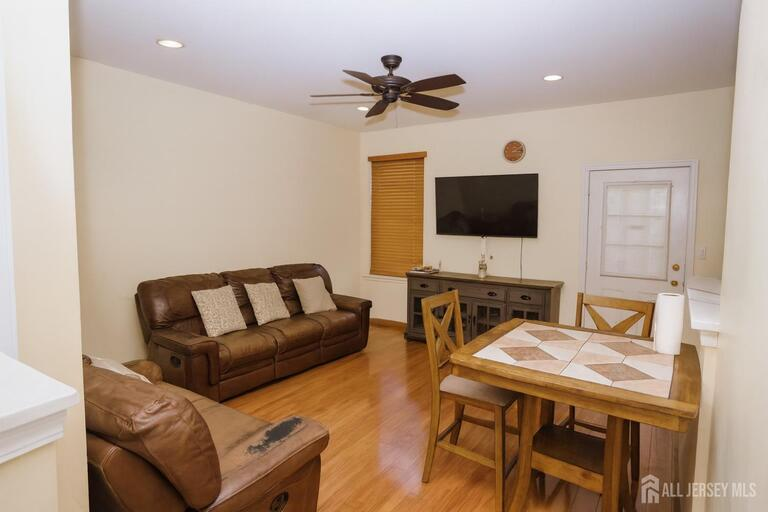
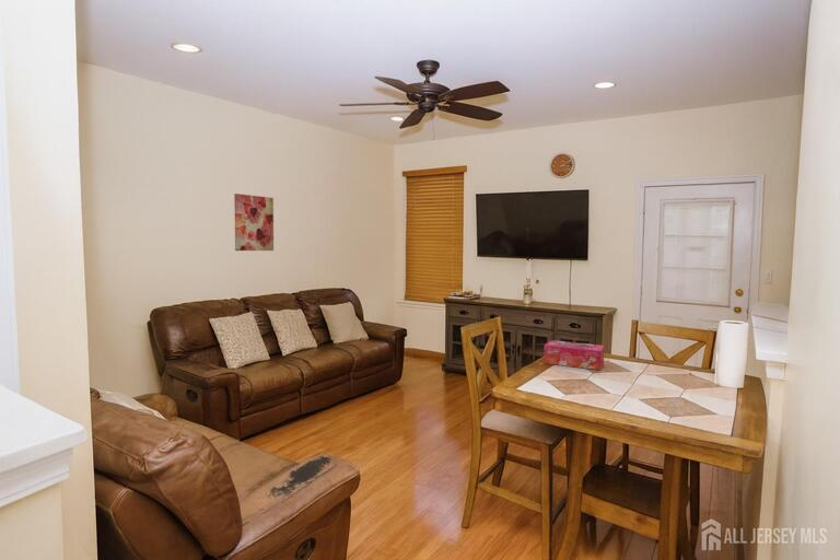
+ wall art [233,192,275,252]
+ tissue box [542,339,606,371]
